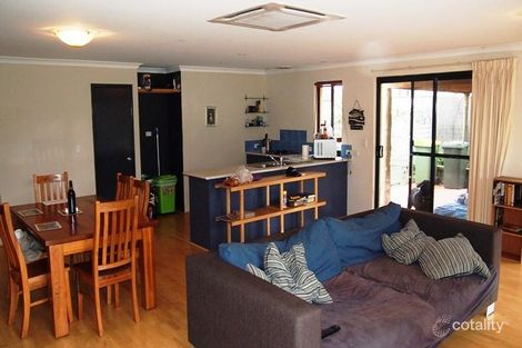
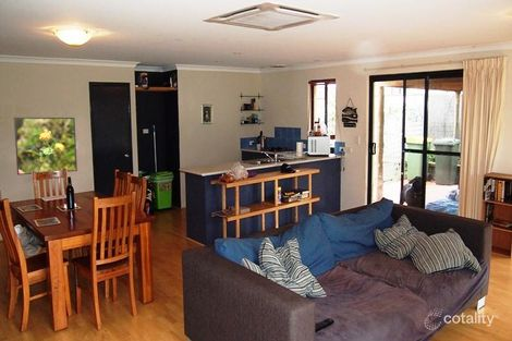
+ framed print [13,117,78,175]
